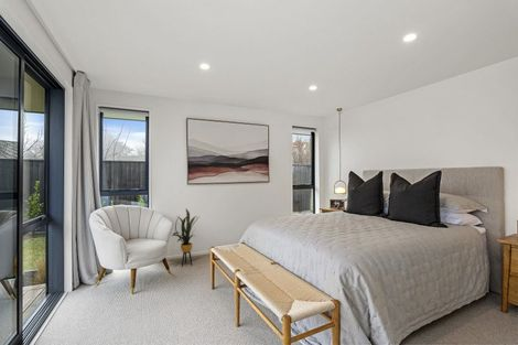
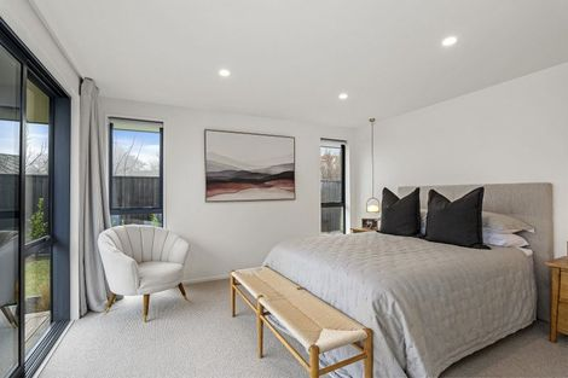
- house plant [171,207,199,267]
